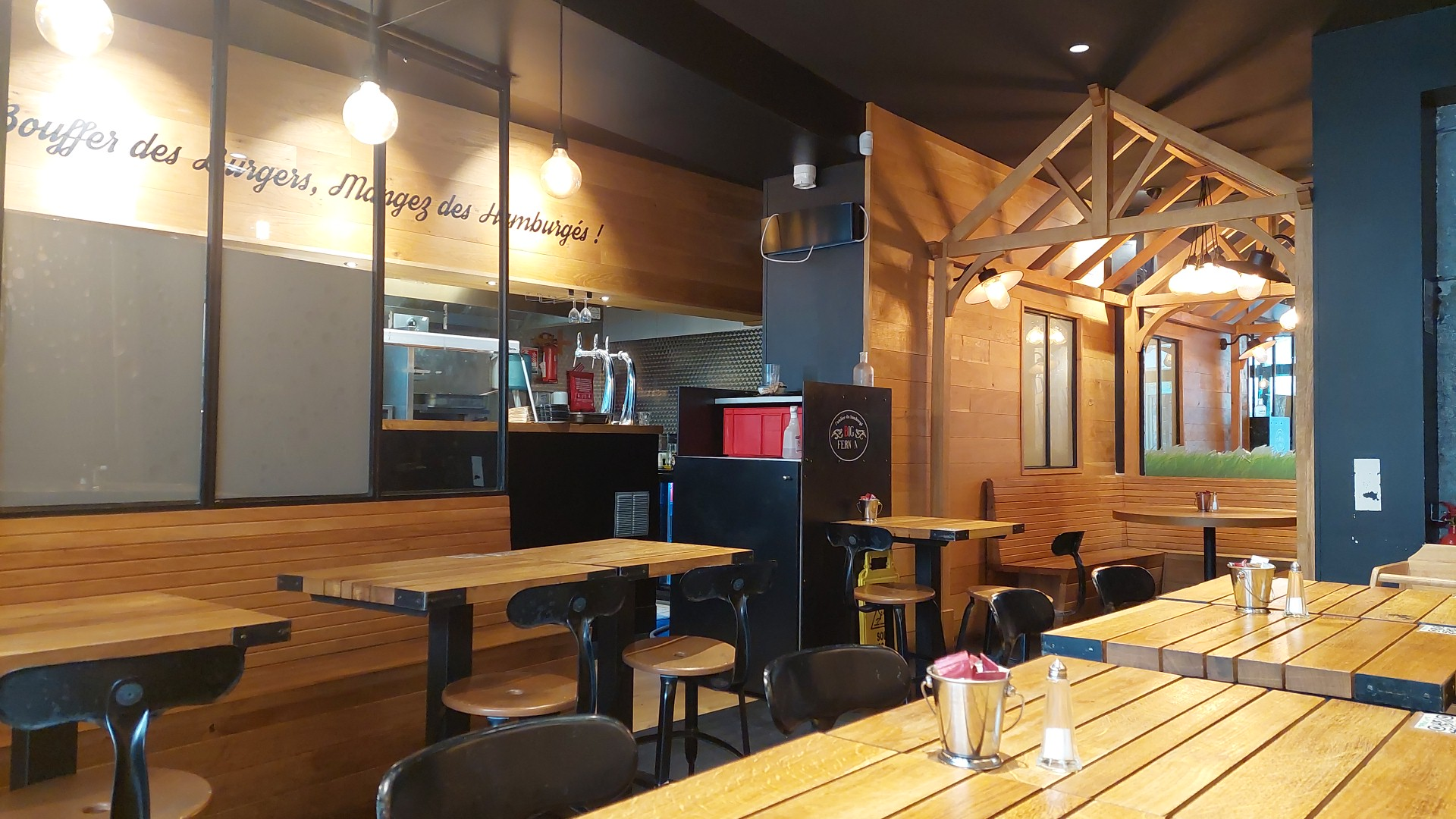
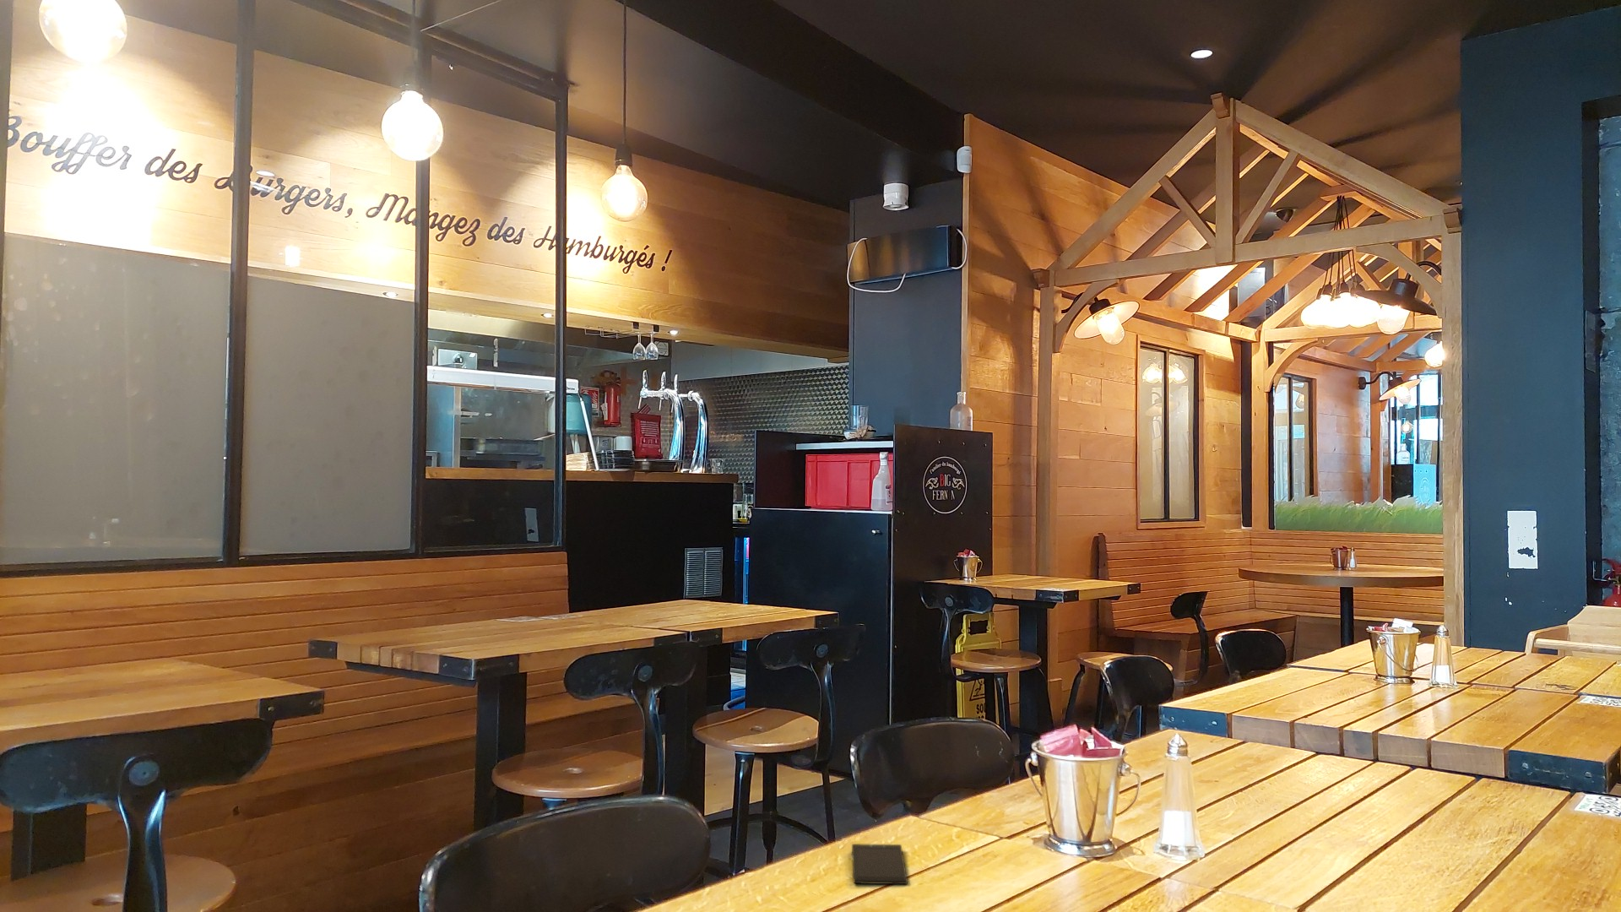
+ smartphone [851,843,908,885]
